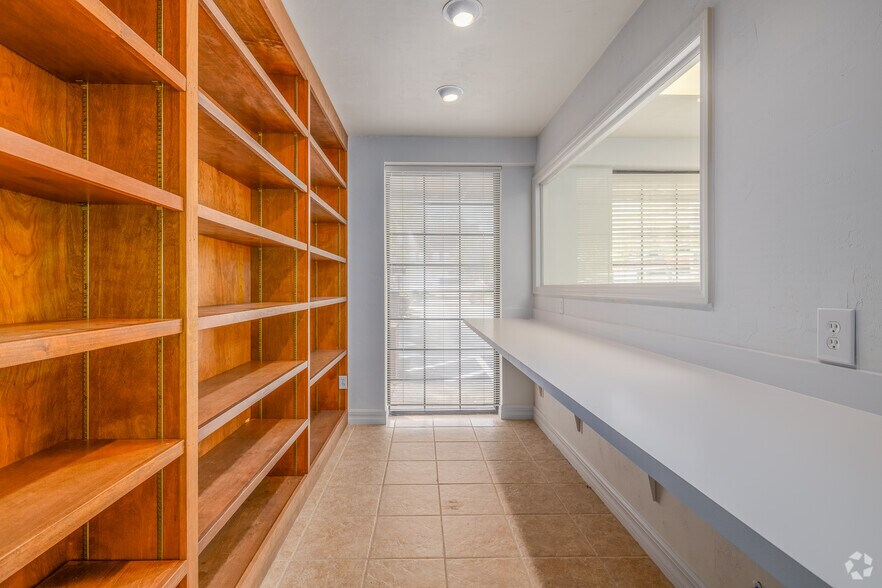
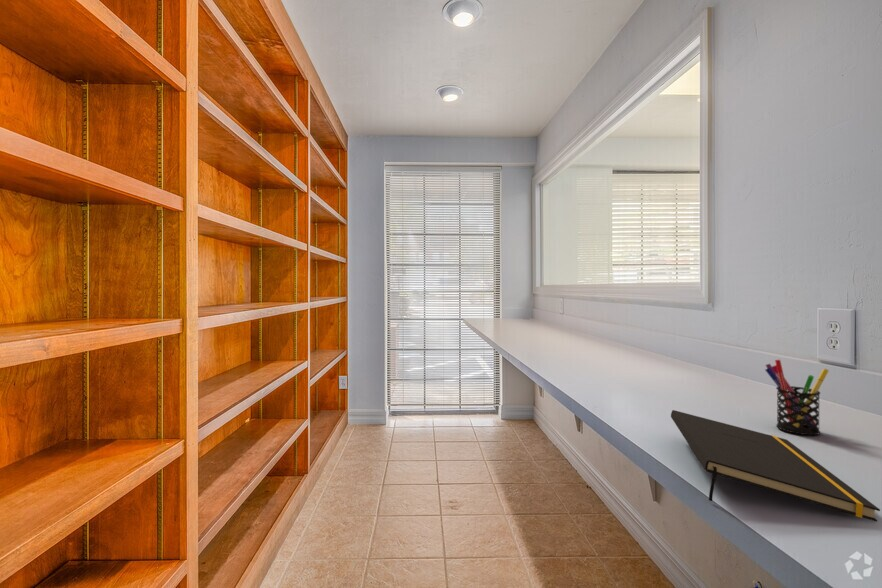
+ notepad [670,409,881,522]
+ pen holder [764,359,830,436]
